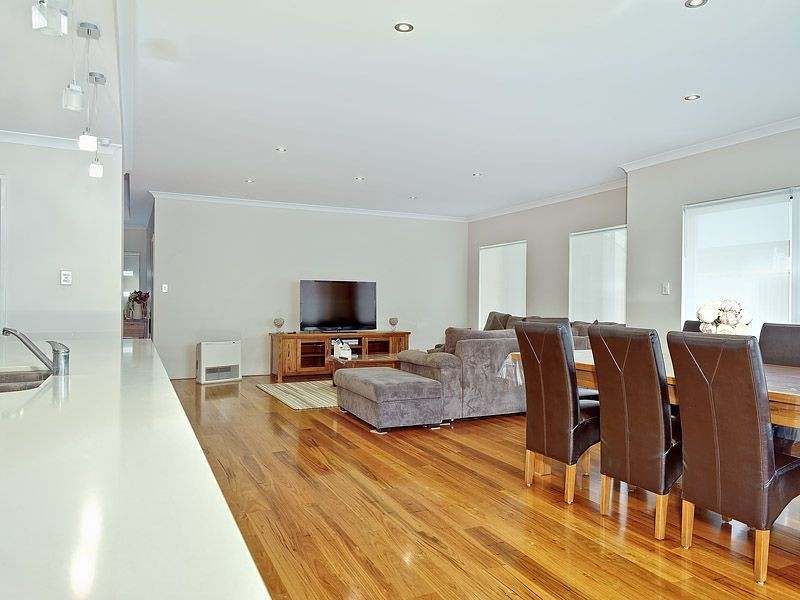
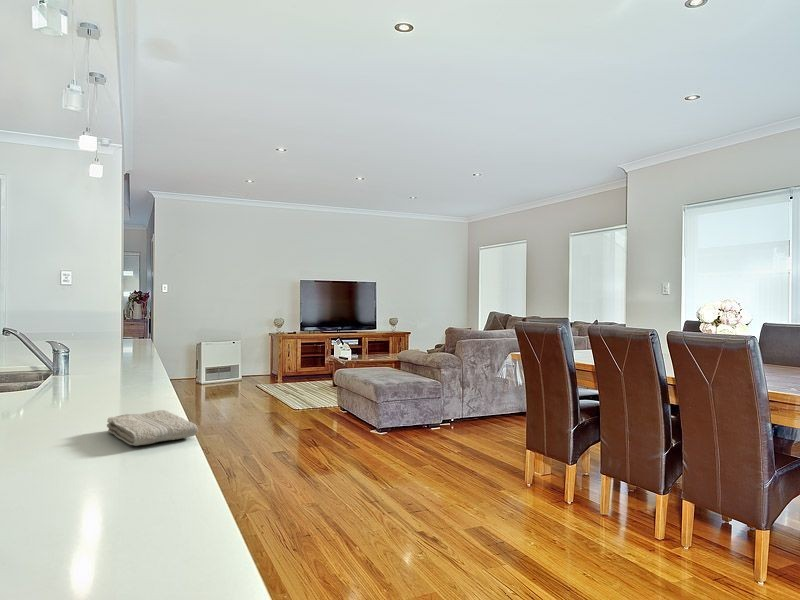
+ washcloth [106,409,200,447]
